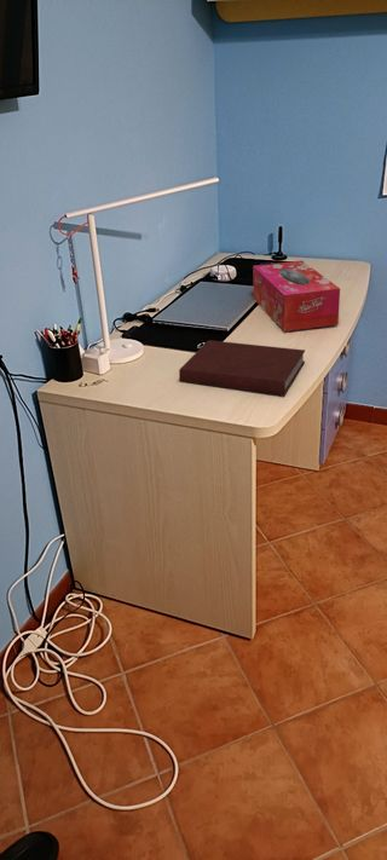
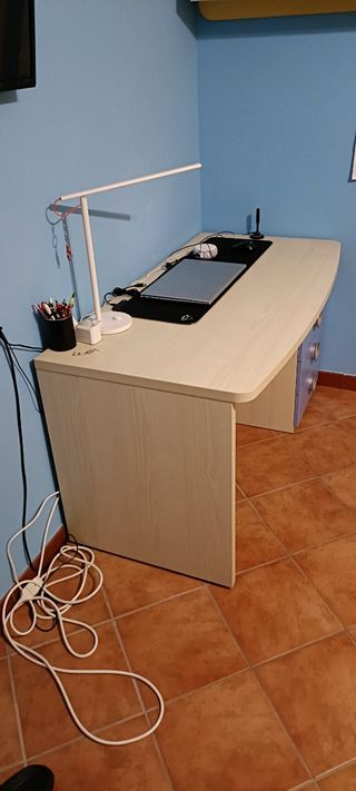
- notebook [178,339,306,396]
- tissue box [252,260,341,333]
